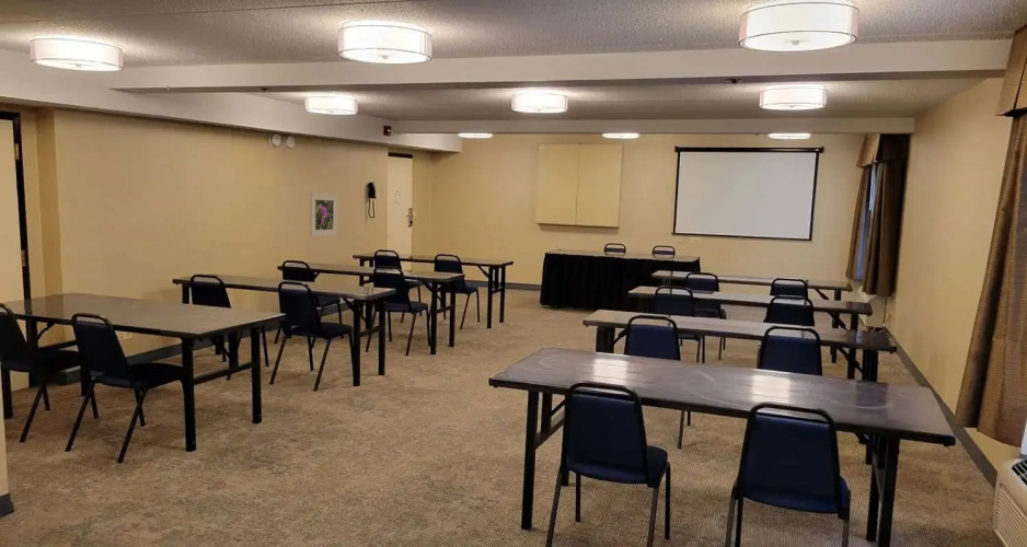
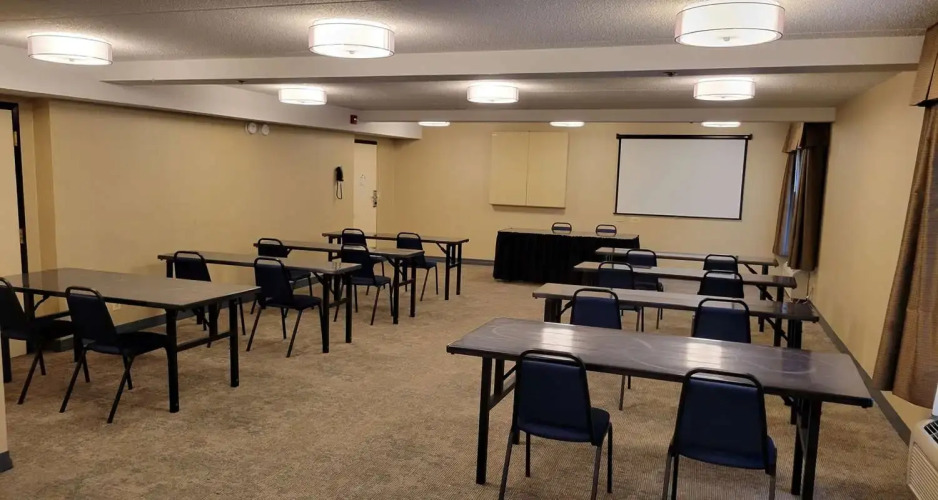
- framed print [309,191,339,238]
